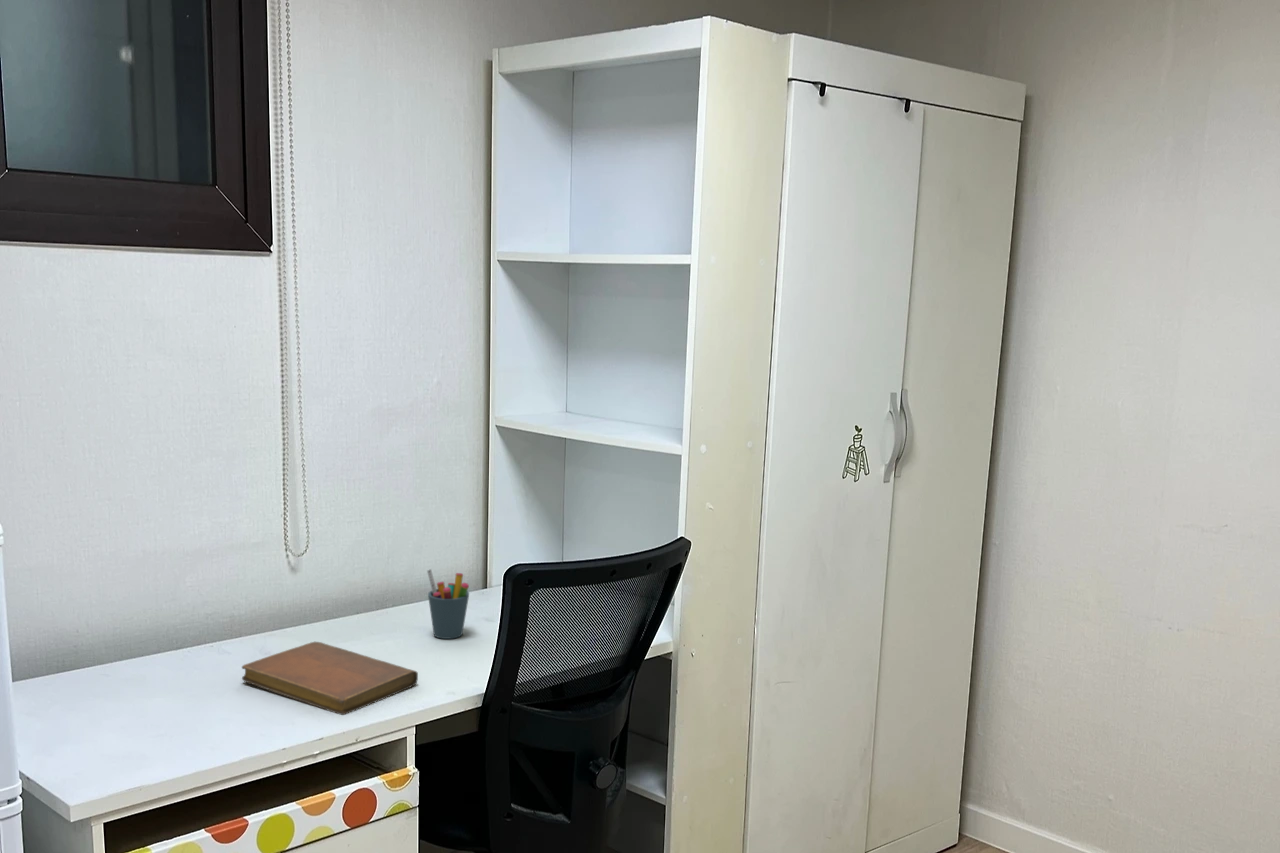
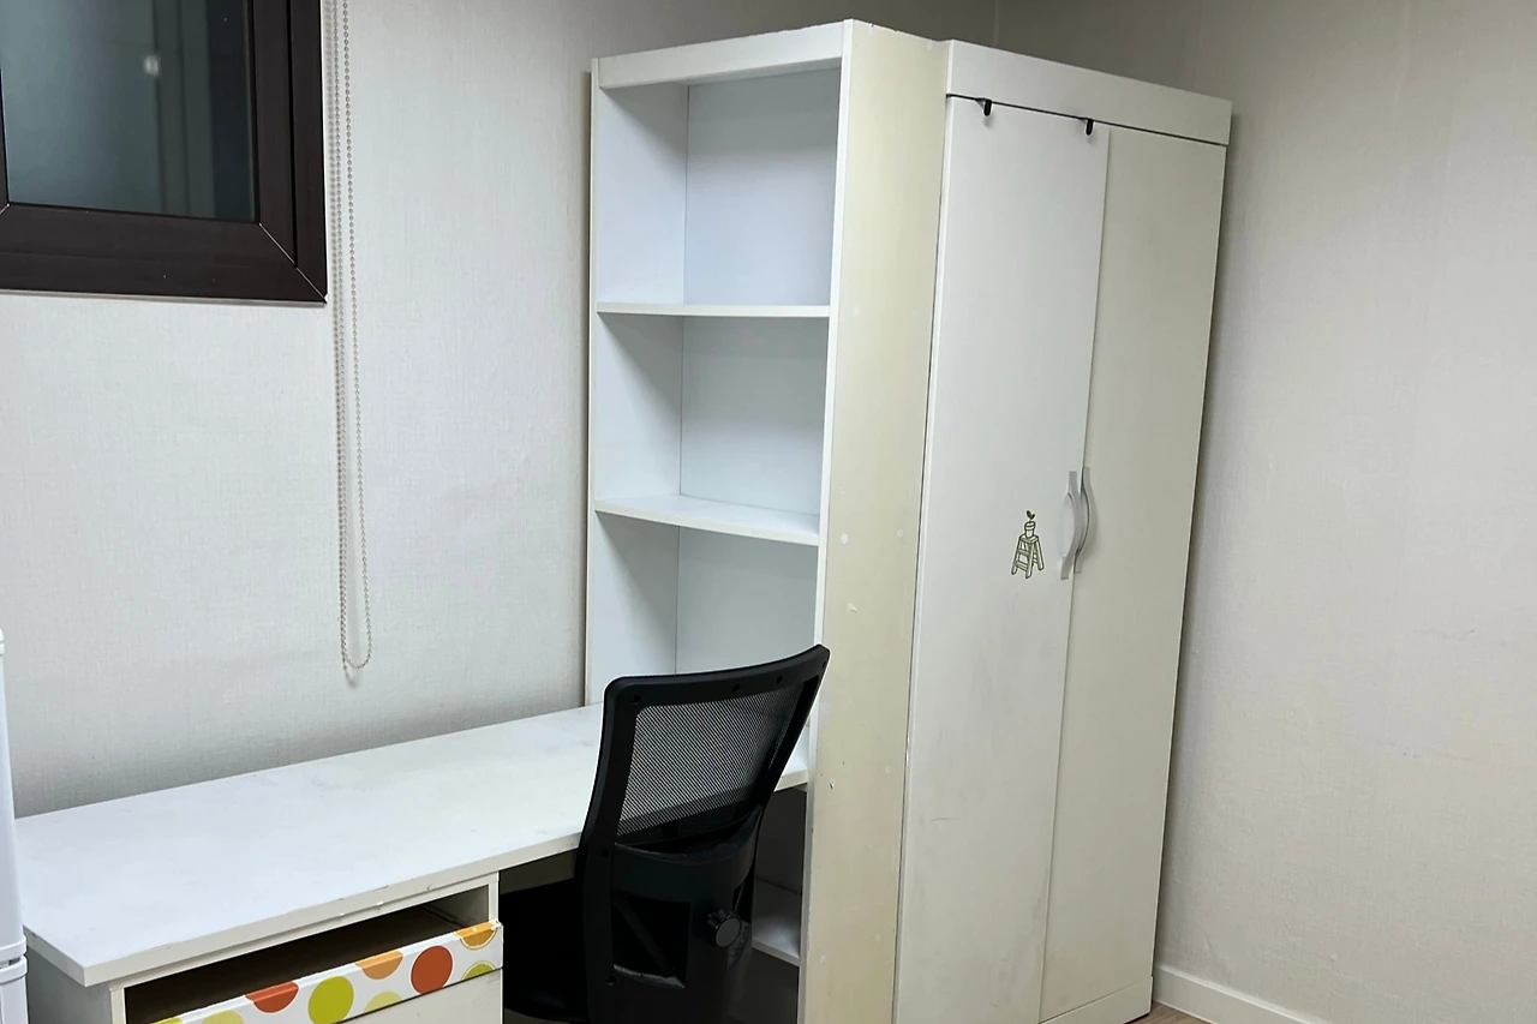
- pen holder [426,568,470,640]
- notebook [241,641,419,716]
